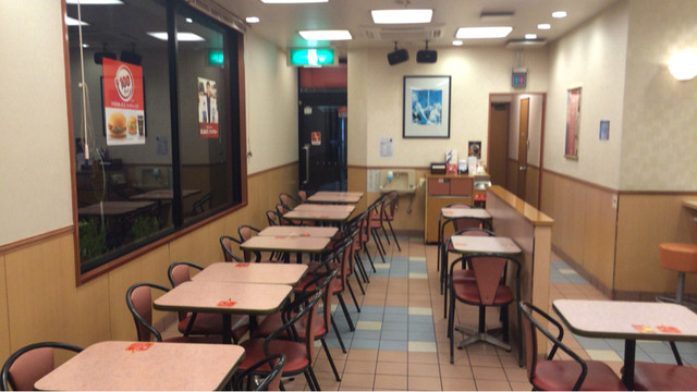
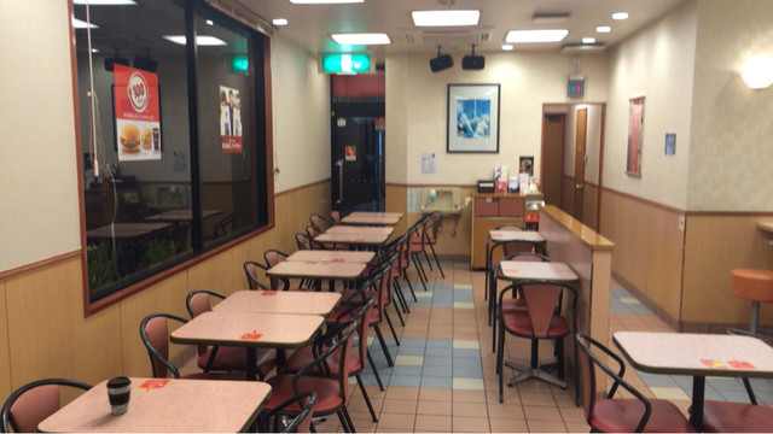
+ coffee cup [105,375,133,416]
